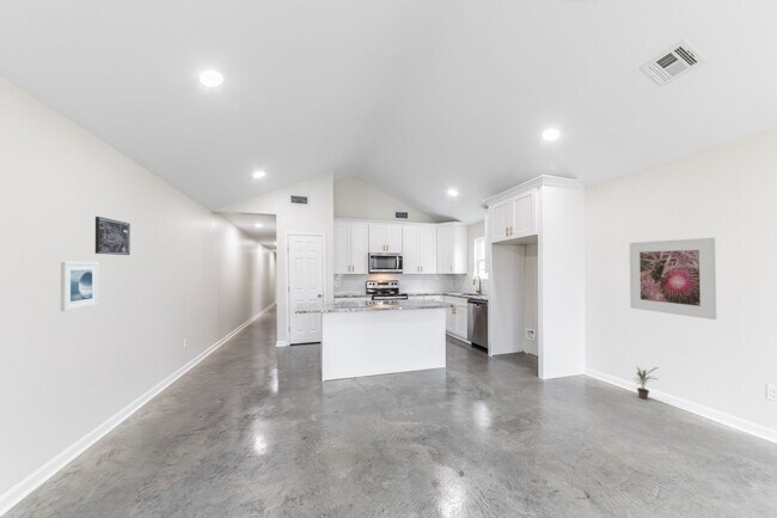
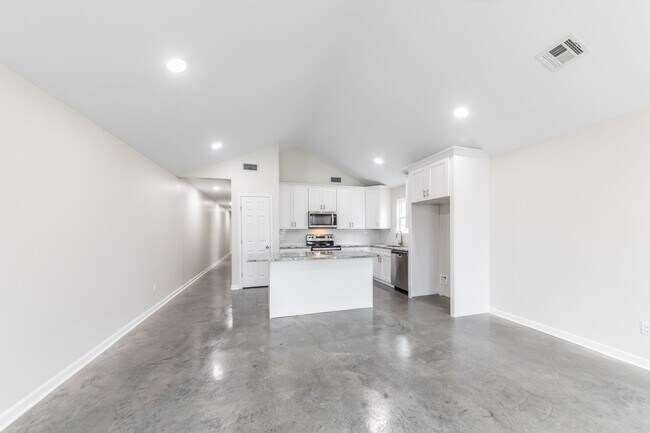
- wall art [94,215,131,256]
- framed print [60,261,99,312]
- potted plant [634,365,660,401]
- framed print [629,237,717,321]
